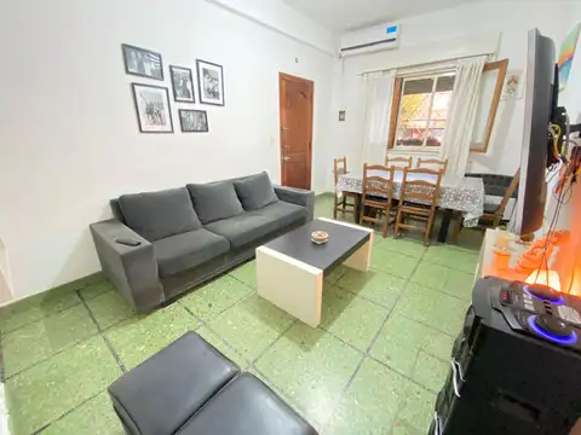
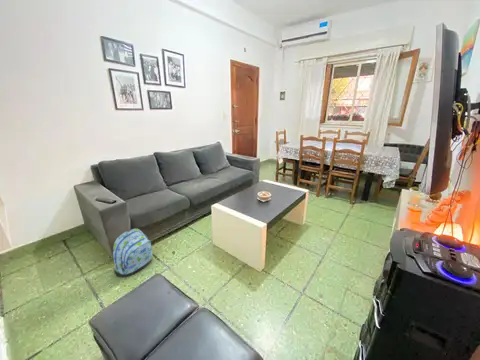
+ backpack [112,228,153,278]
